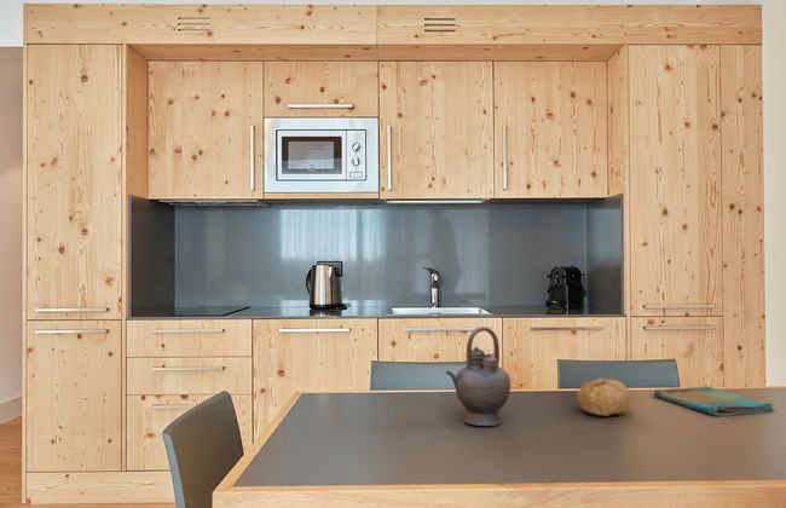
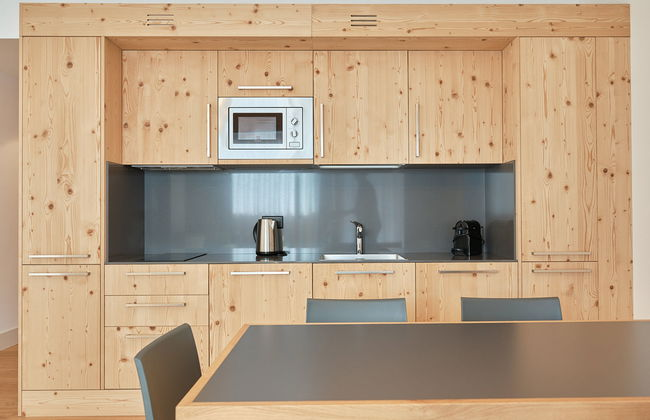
- teapot [445,325,512,427]
- dish towel [653,385,776,417]
- fruit [577,377,631,417]
